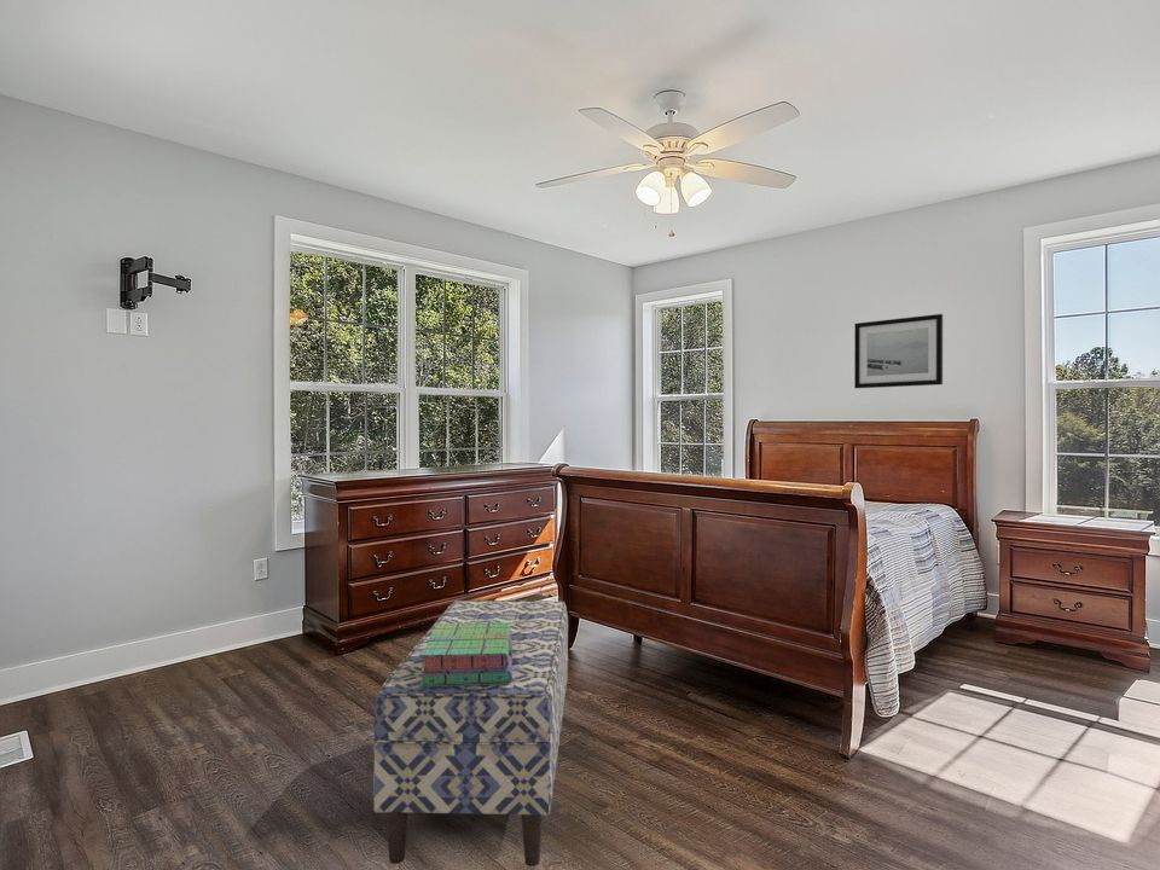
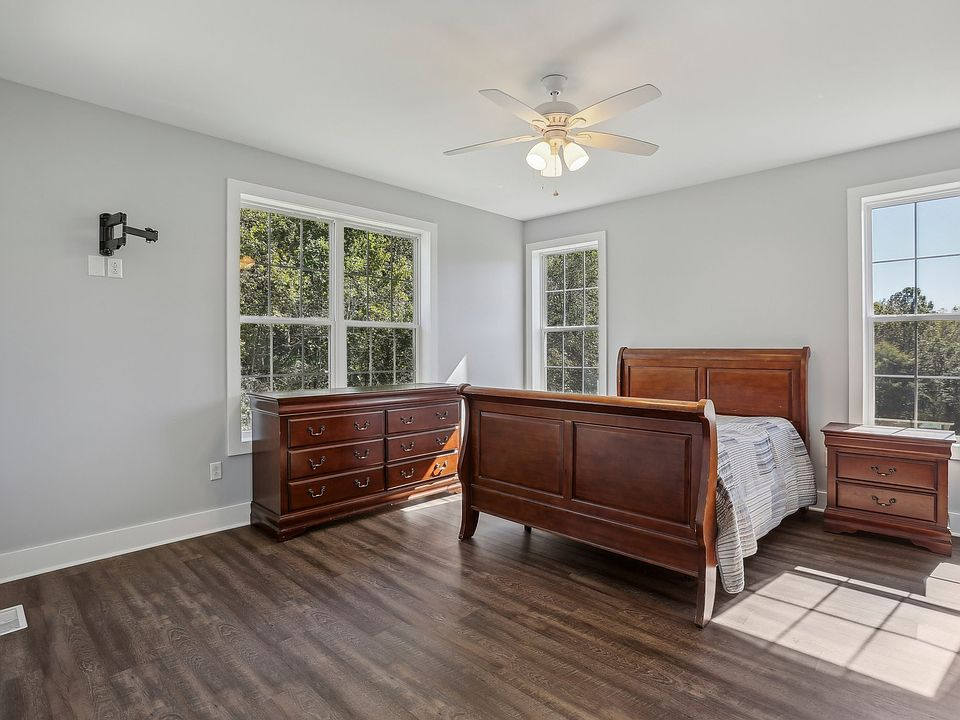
- stack of books [419,622,512,688]
- wall art [853,313,944,389]
- bench [372,599,569,868]
